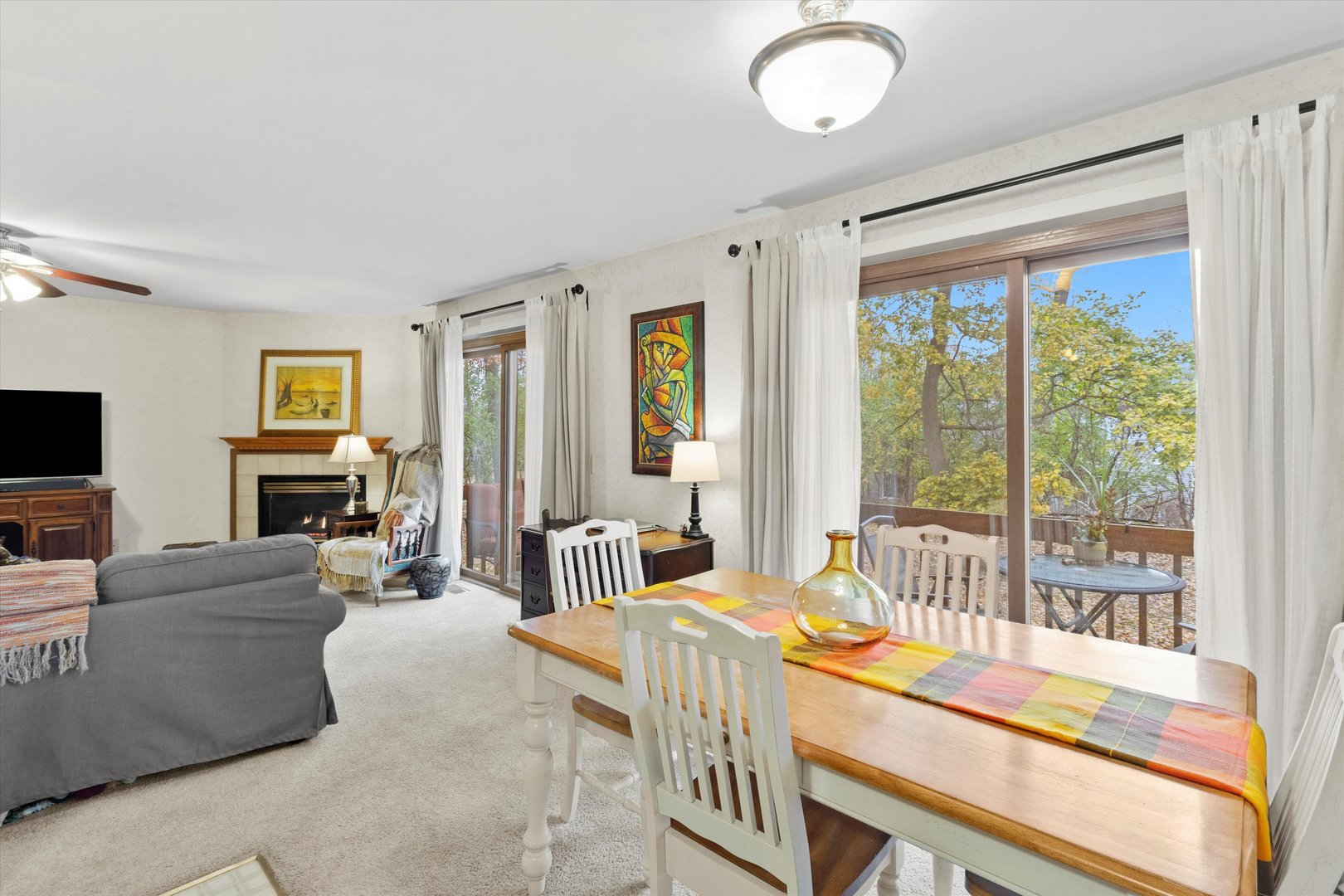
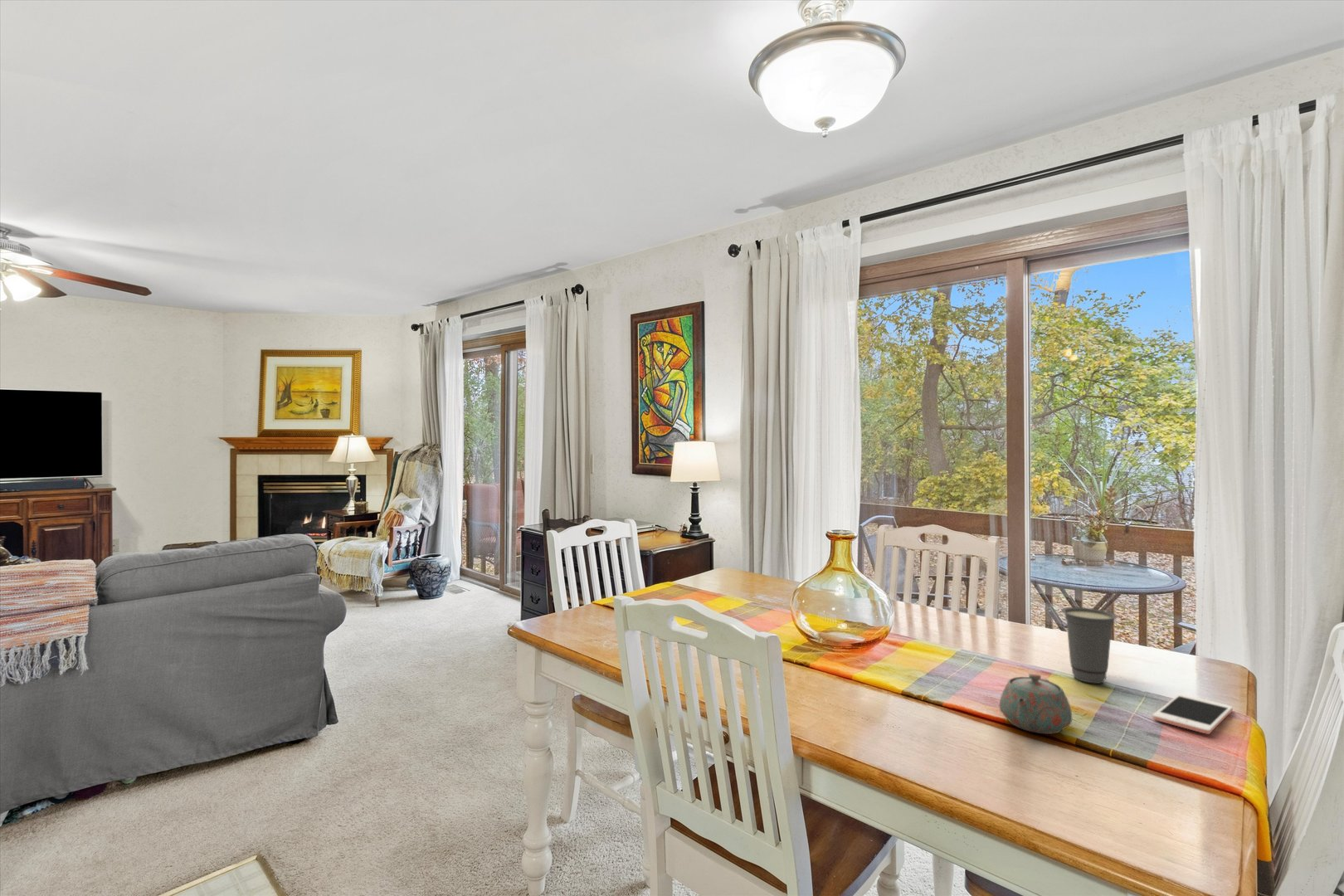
+ cell phone [1152,694,1234,735]
+ teapot [998,673,1073,735]
+ cup [1060,606,1118,684]
